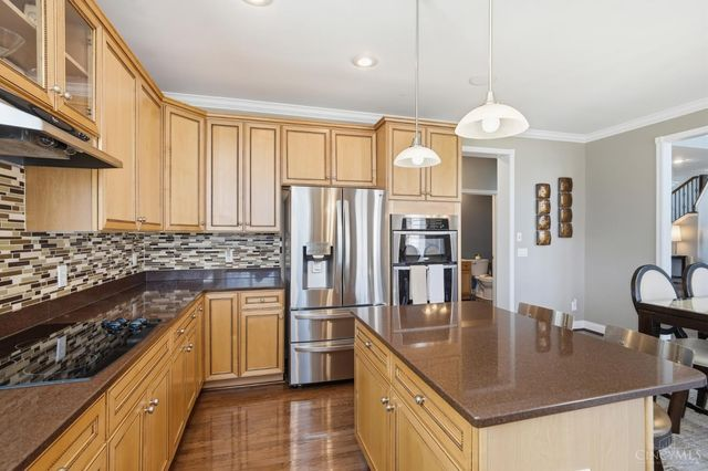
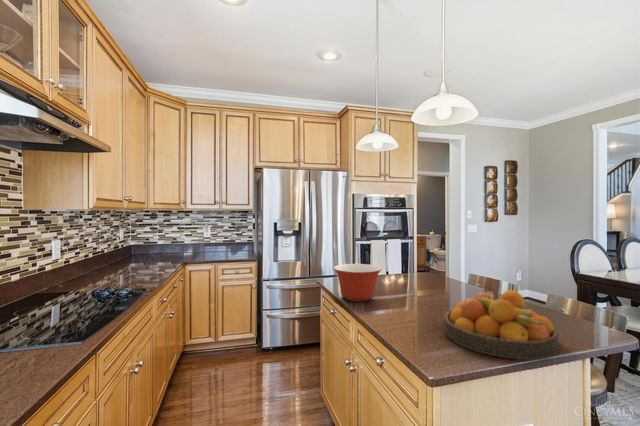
+ fruit bowl [443,289,559,361]
+ mixing bowl [333,263,383,303]
